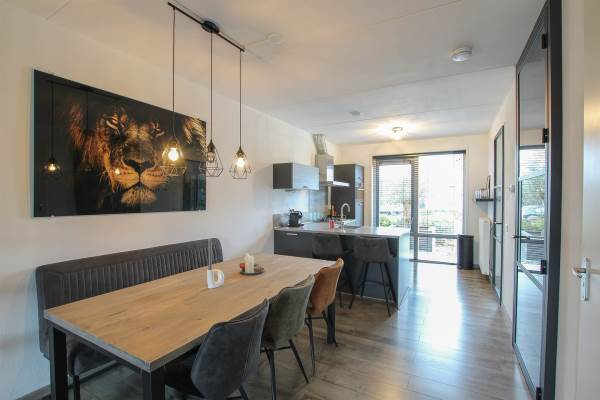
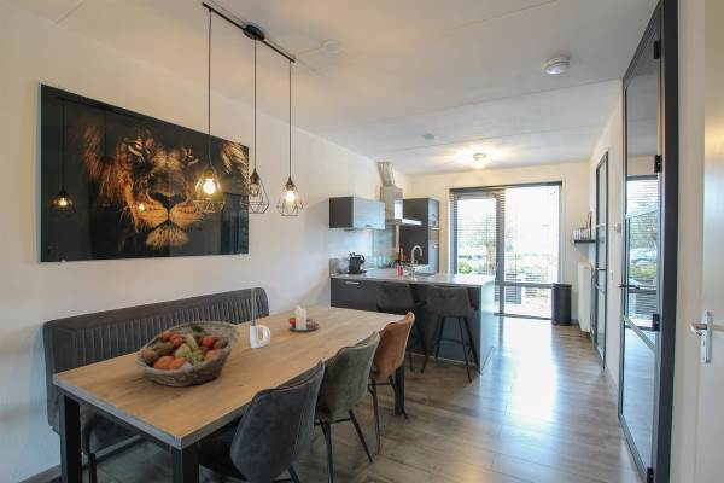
+ fruit basket [134,320,241,388]
